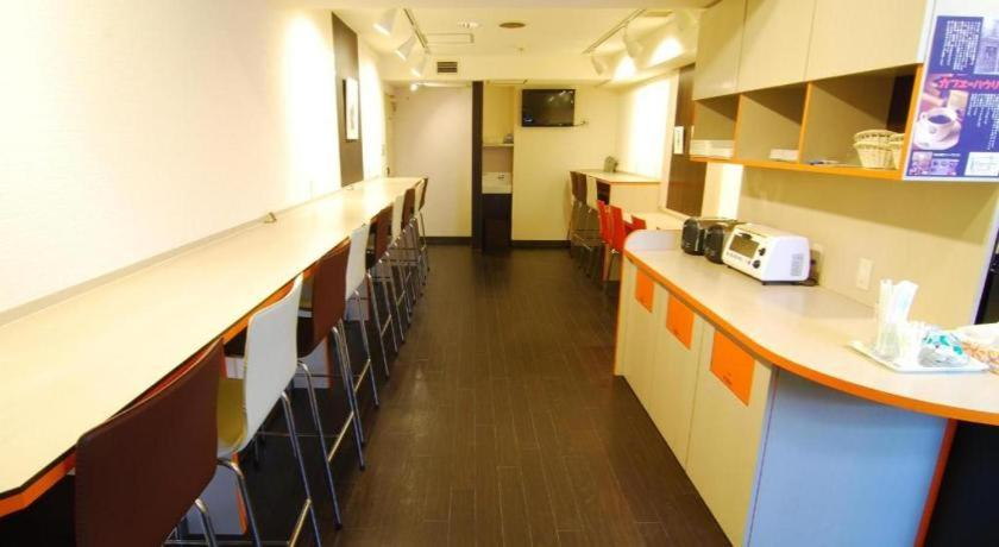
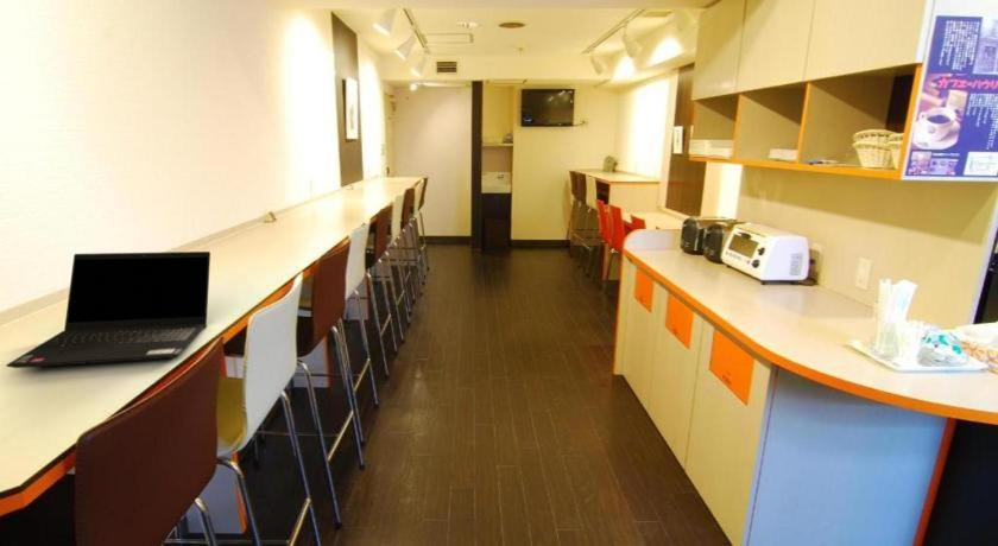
+ laptop computer [5,250,211,369]
